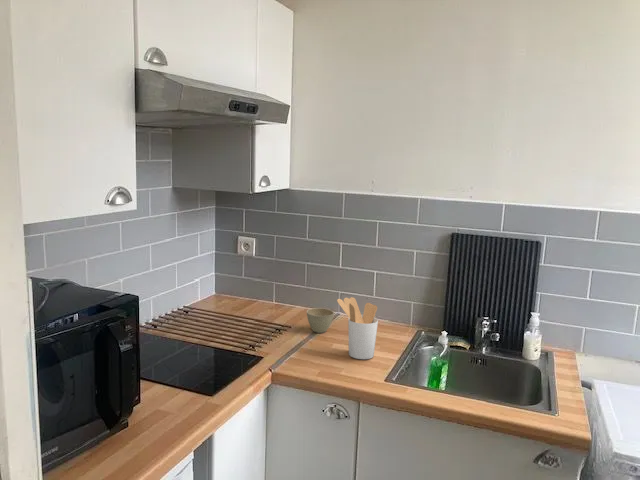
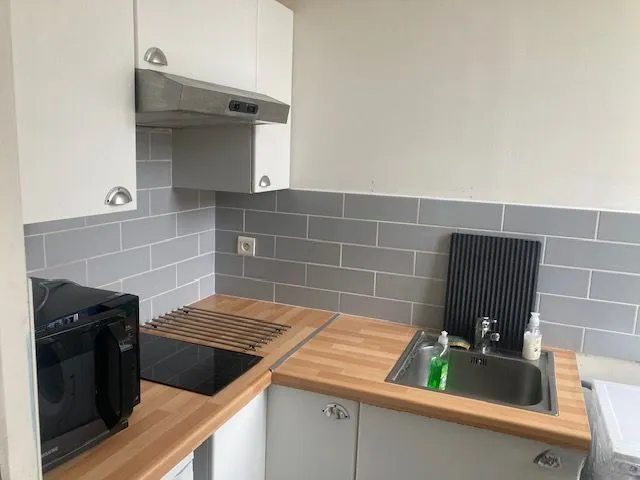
- utensil holder [336,296,379,360]
- flower pot [306,307,335,334]
